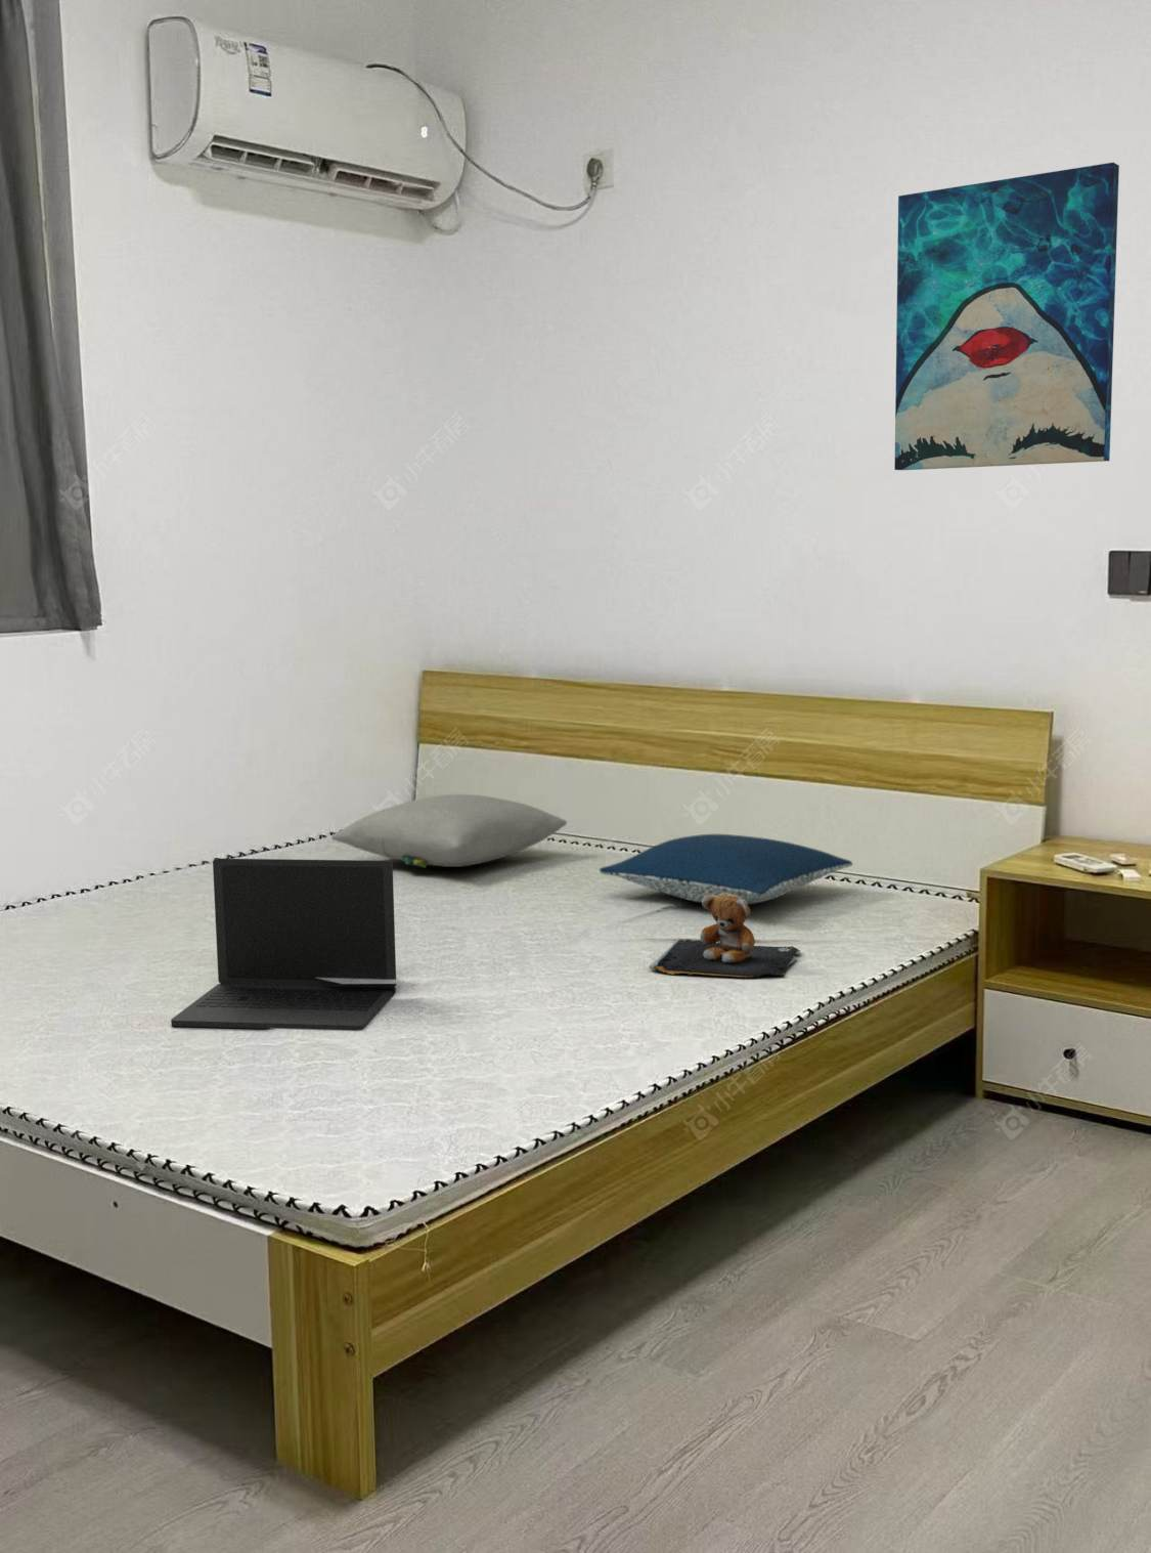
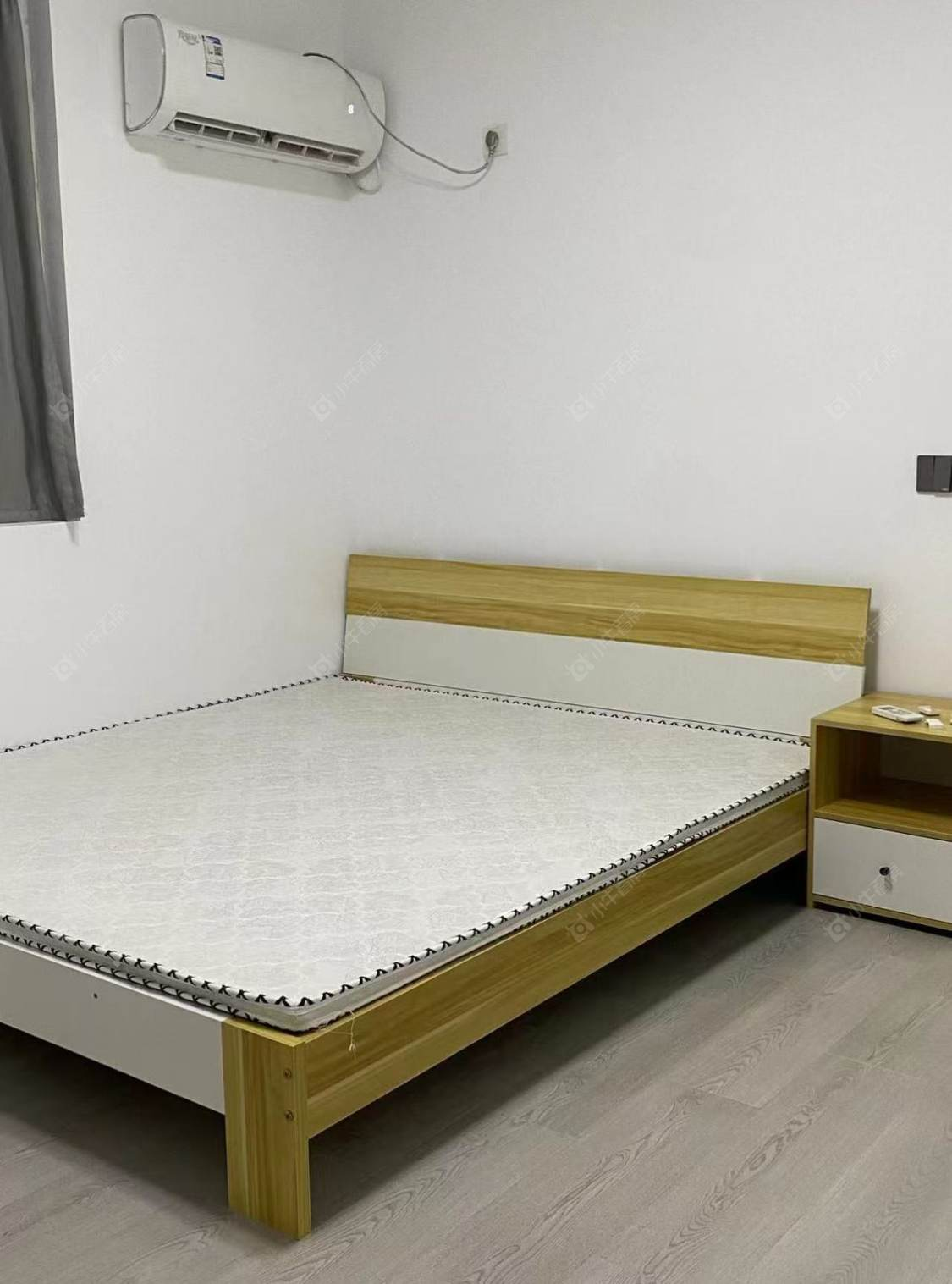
- pillow [330,793,568,870]
- teddy bear [649,894,802,978]
- wall art [893,162,1121,470]
- laptop [169,858,397,1030]
- pillow [598,833,855,905]
